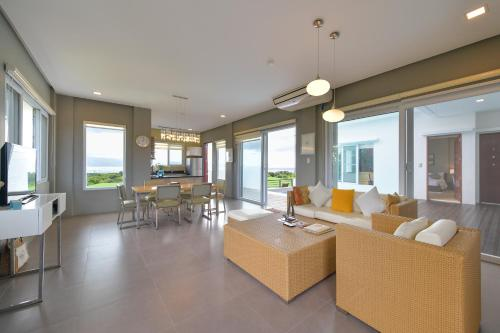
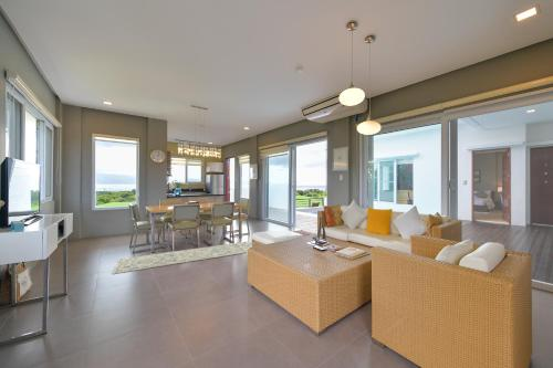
+ rug [113,241,252,275]
